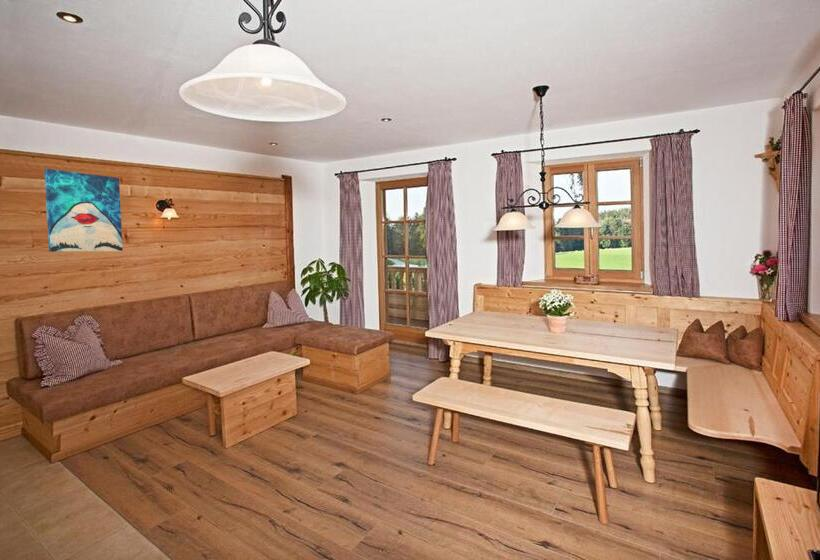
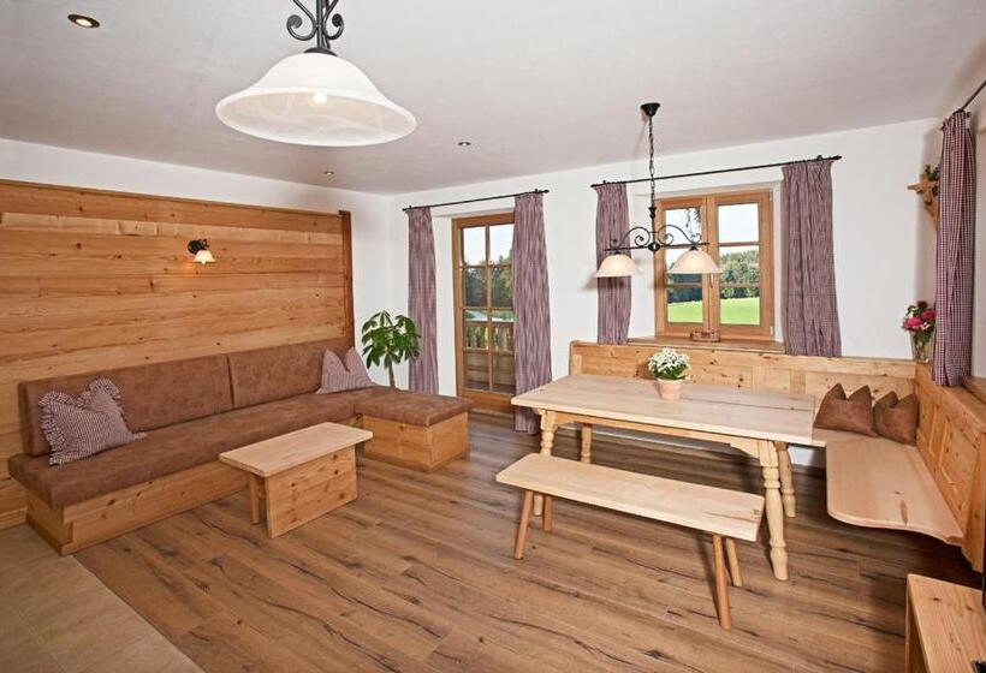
- wall art [43,168,124,253]
